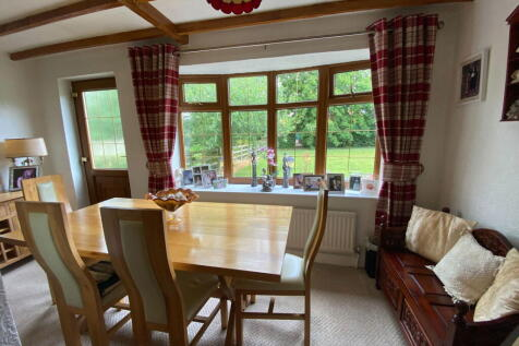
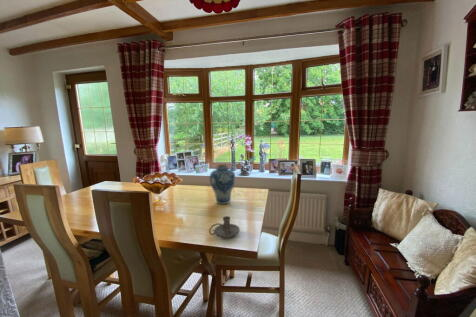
+ candle holder [208,215,241,239]
+ vase [209,163,236,205]
